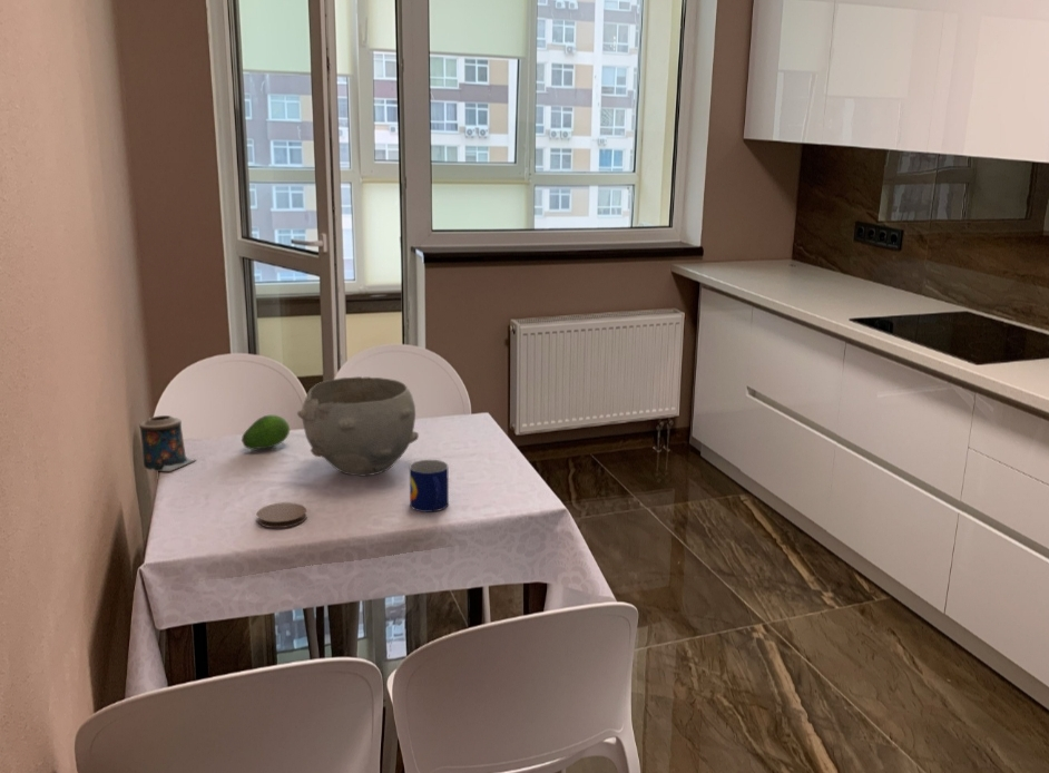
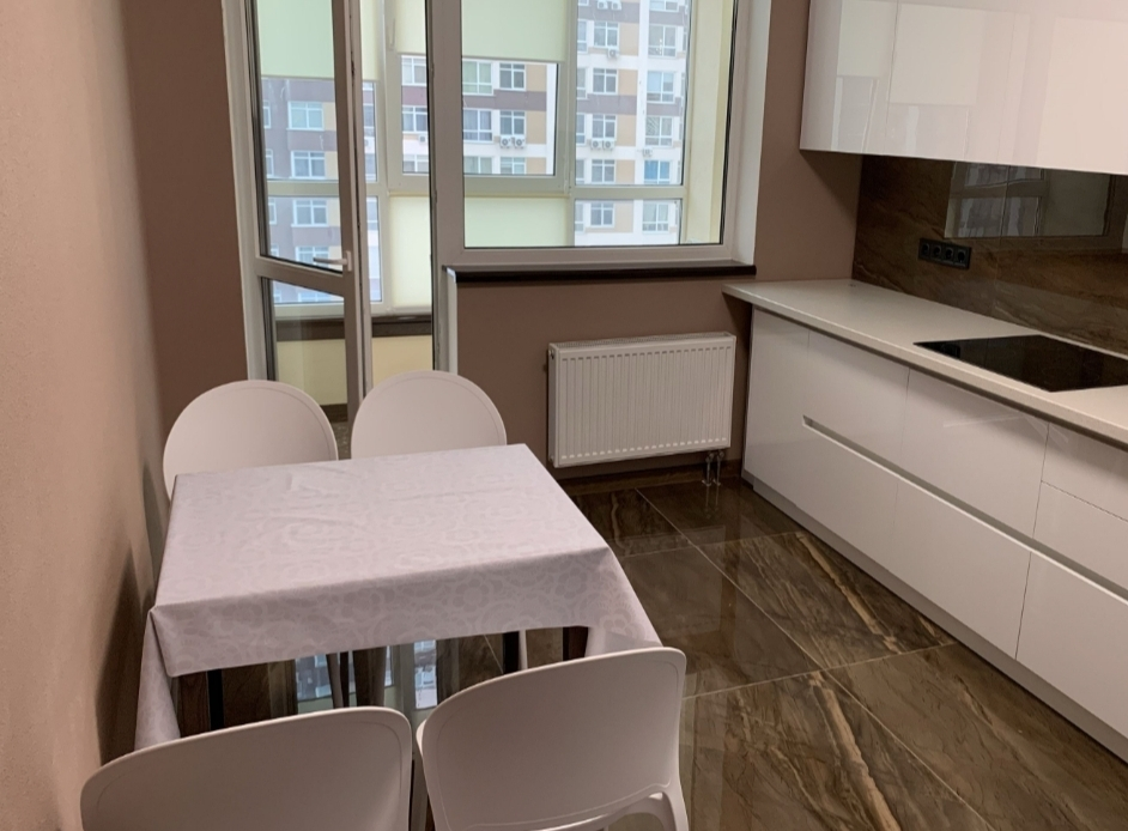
- coaster [256,501,308,529]
- bowl [296,375,420,477]
- fruit [241,413,291,450]
- candle [138,414,197,472]
- mug [409,459,450,513]
